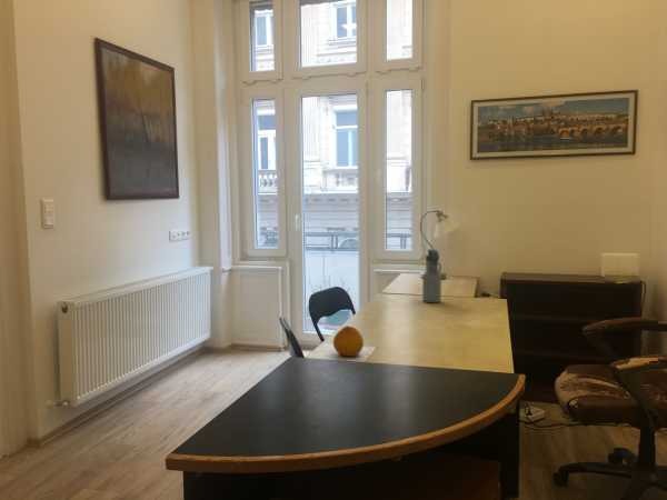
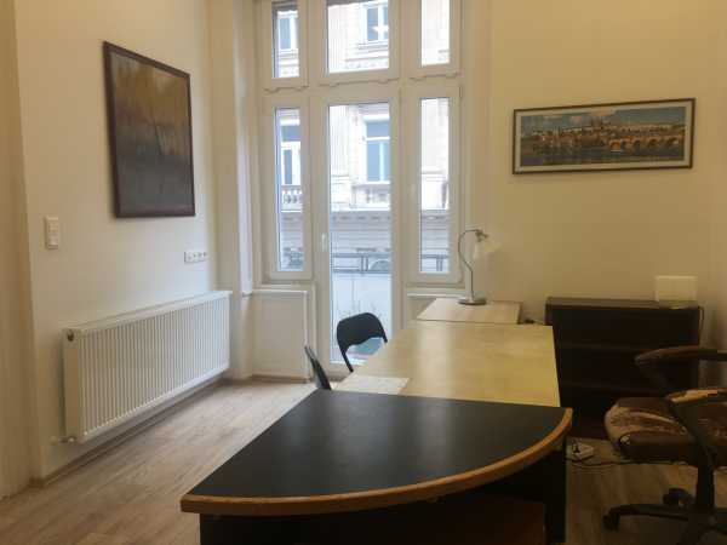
- fruit [332,324,365,358]
- water bottle [421,248,442,303]
